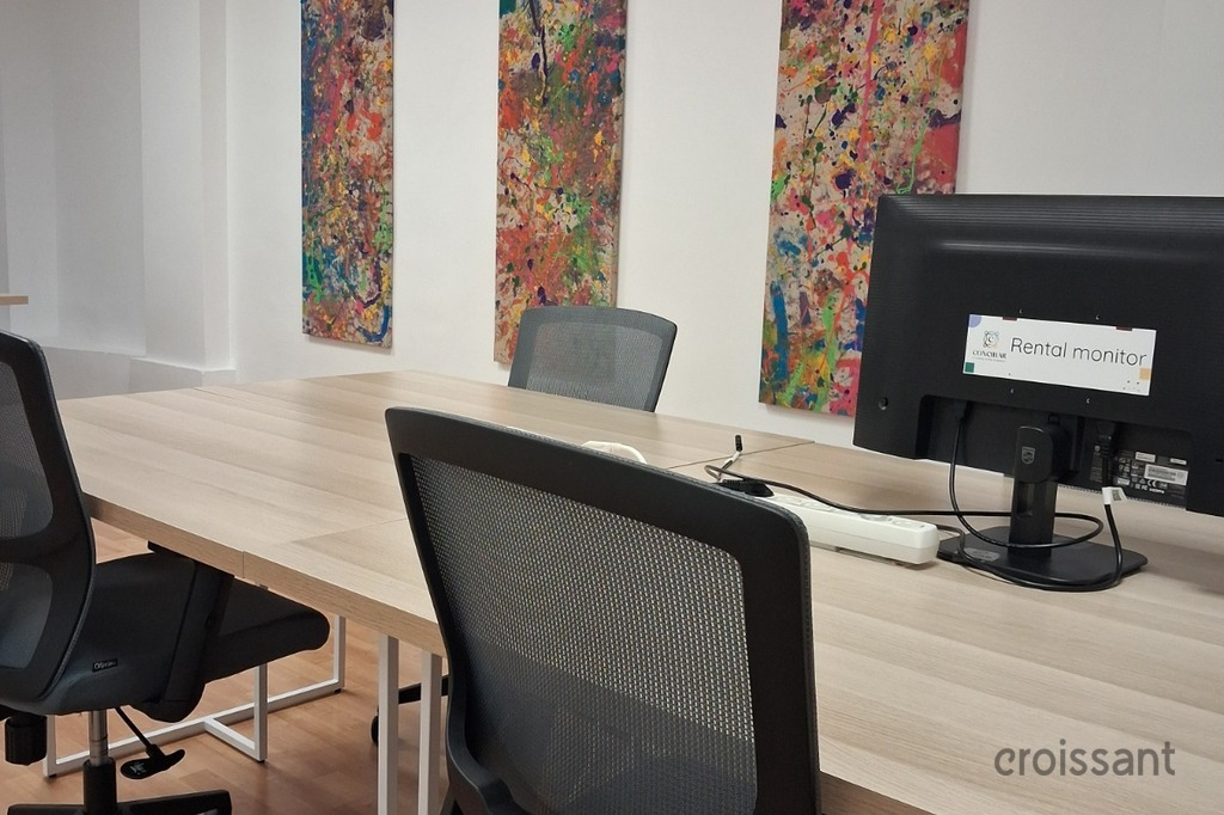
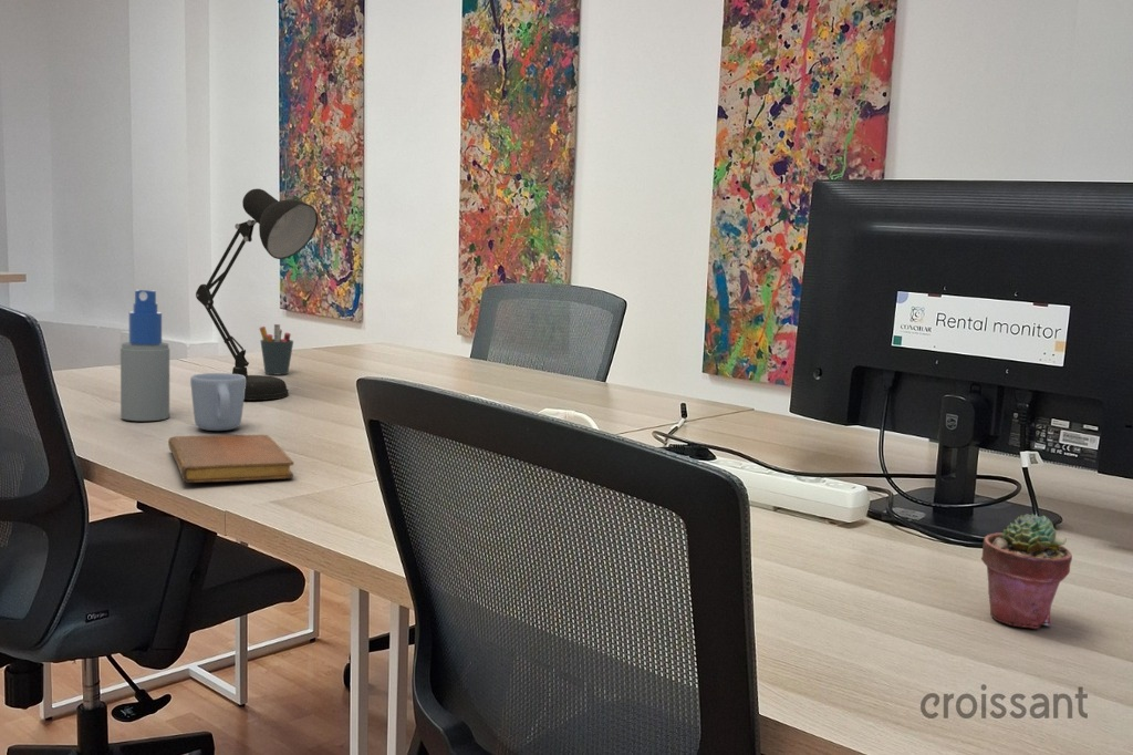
+ notebook [167,434,295,484]
+ pen holder [258,323,294,375]
+ spray bottle [119,289,170,422]
+ mug [189,372,246,432]
+ desk lamp [195,188,319,401]
+ potted succulent [980,513,1073,630]
